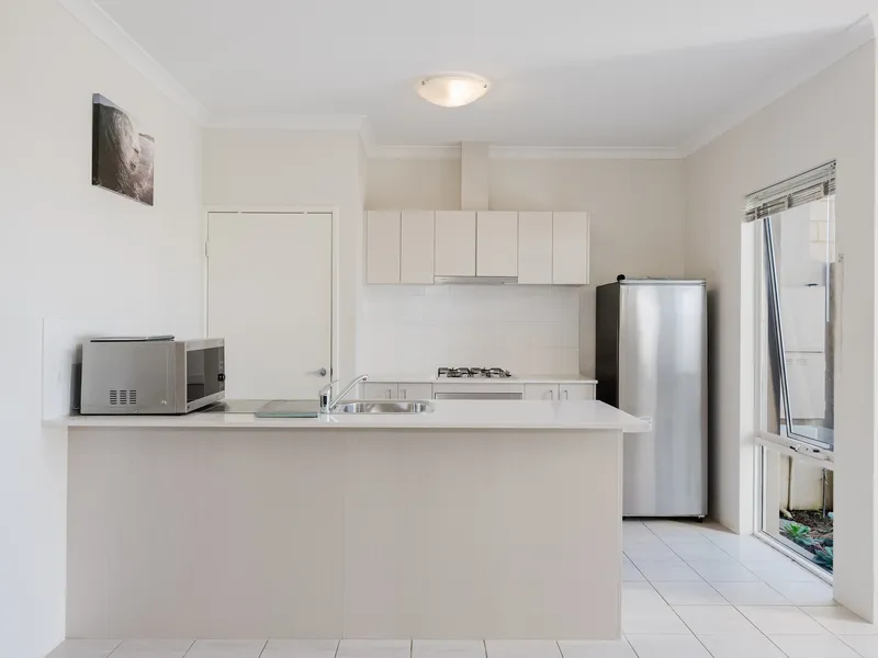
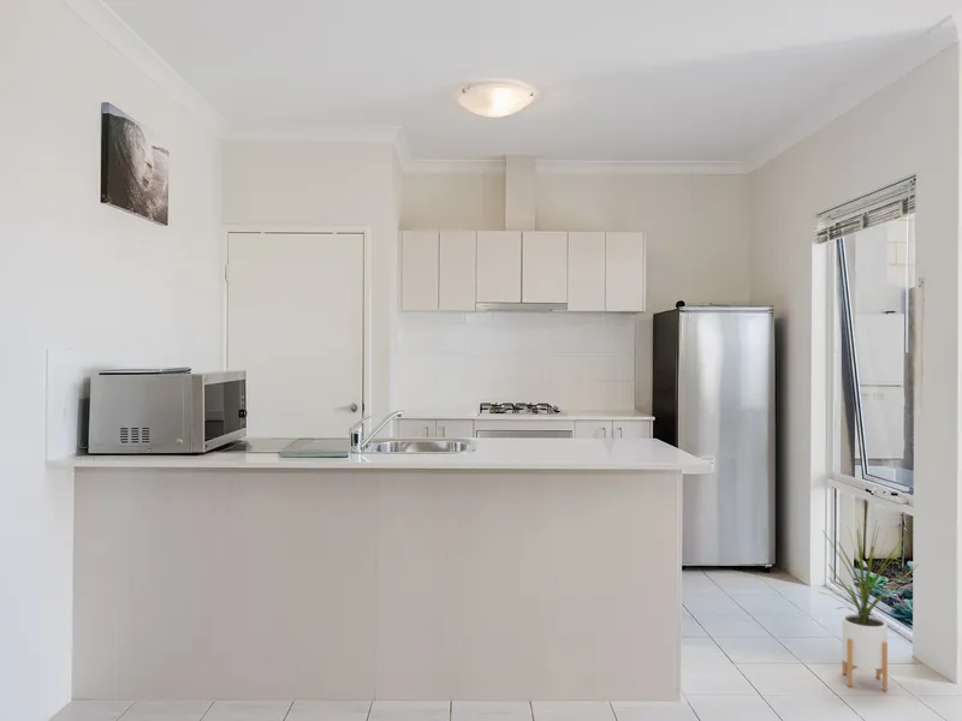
+ house plant [819,517,920,692]
